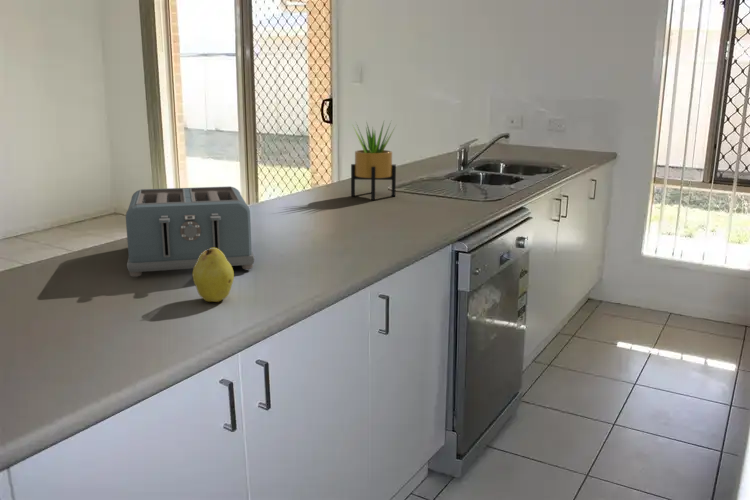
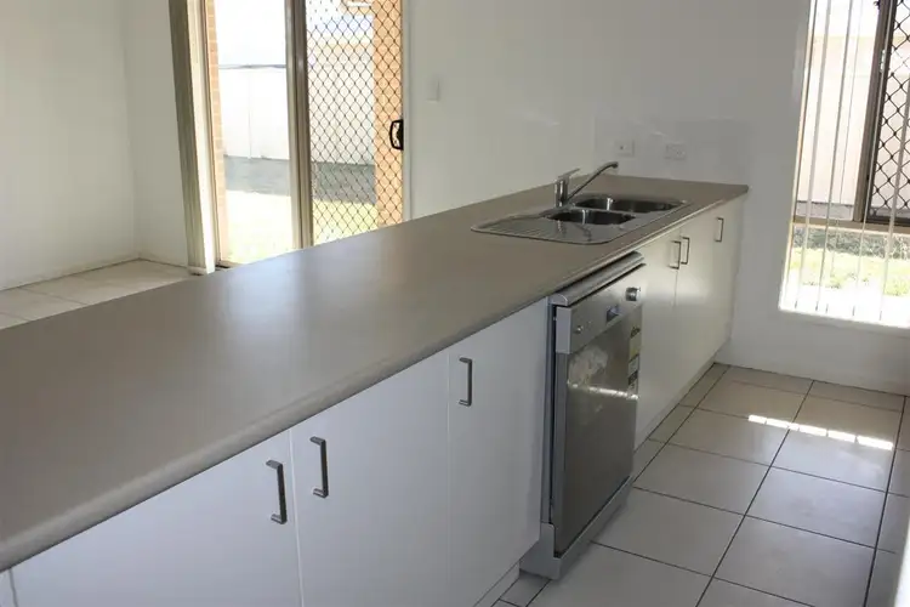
- toaster [125,185,255,278]
- potted plant [350,120,397,201]
- fruit [192,248,235,303]
